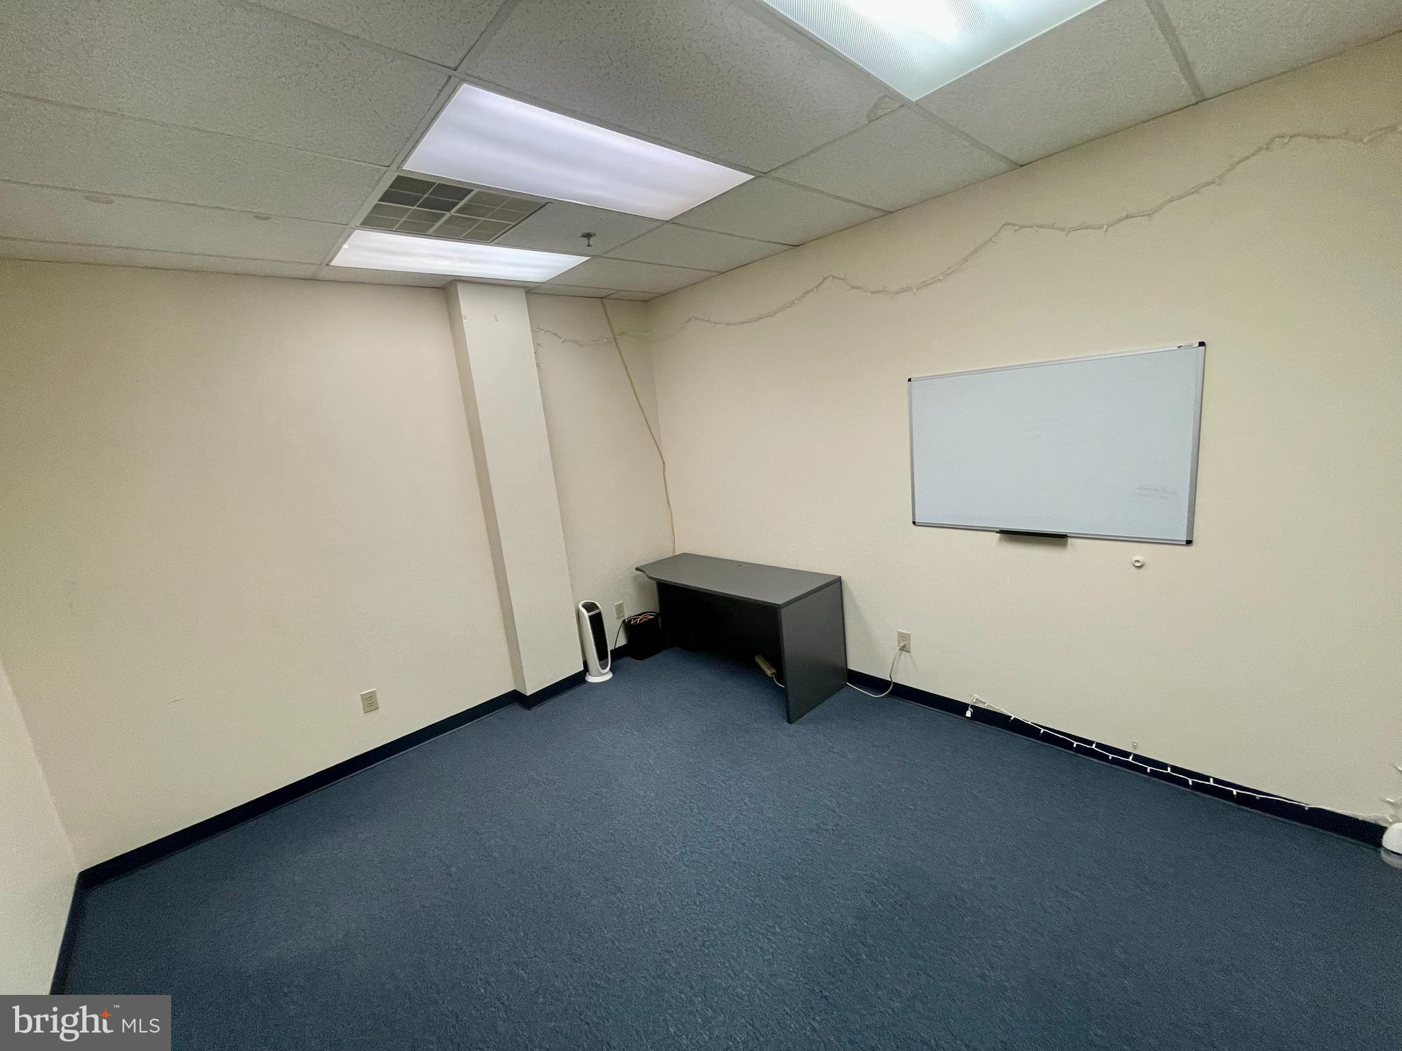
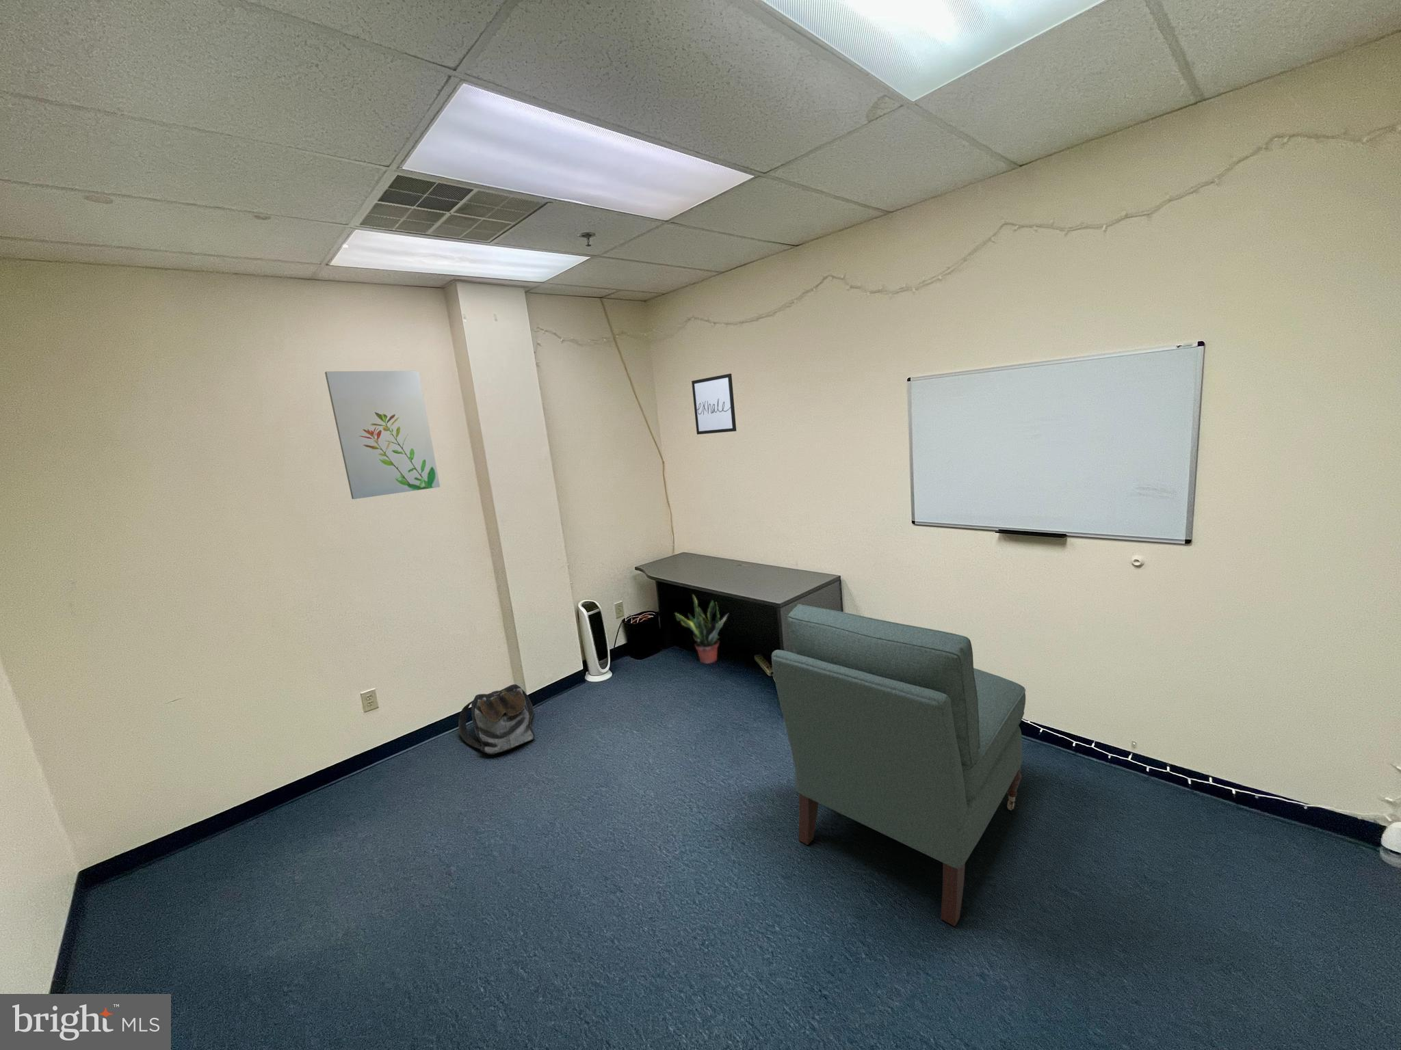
+ chair [771,603,1026,926]
+ wall art [691,373,737,436]
+ backpack [458,684,536,756]
+ potted plant [674,593,729,664]
+ wall art [324,371,440,500]
